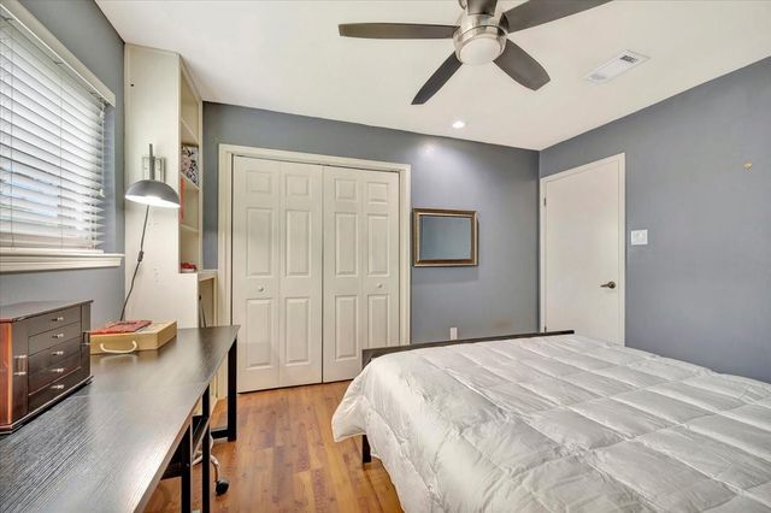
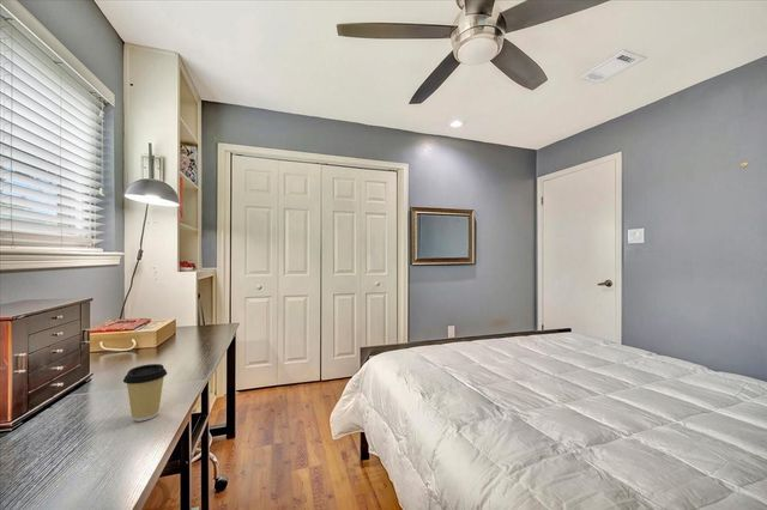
+ coffee cup [122,363,168,423]
